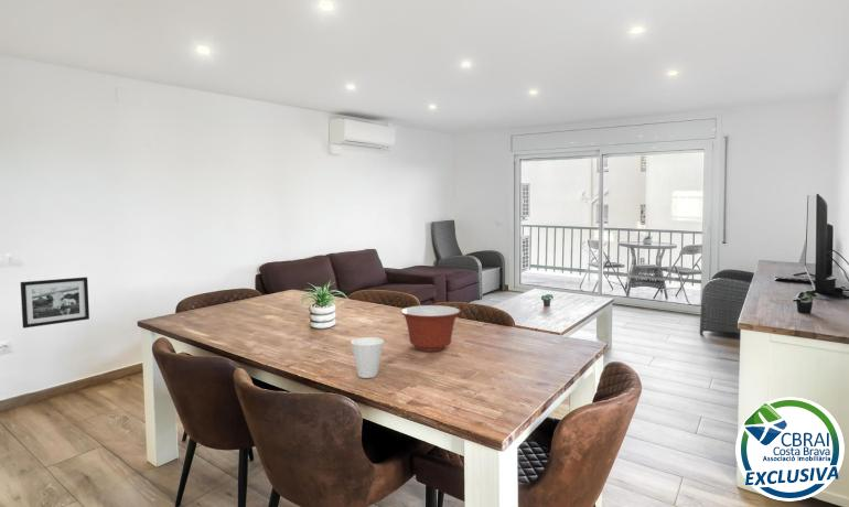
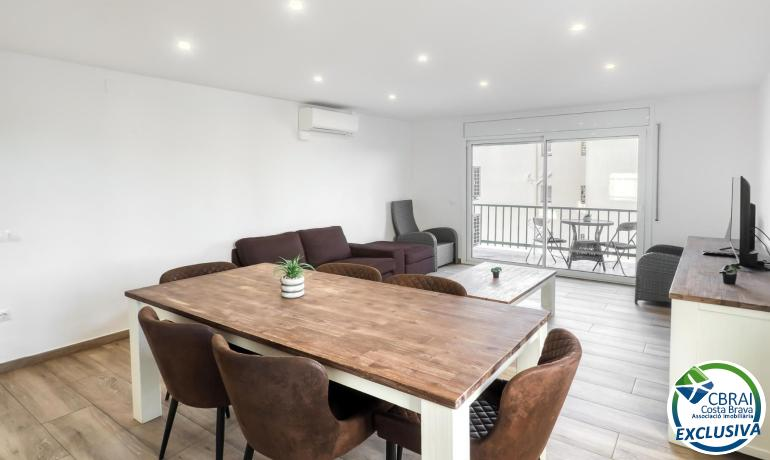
- picture frame [20,277,90,330]
- cup [350,336,385,379]
- mixing bowl [400,304,461,353]
